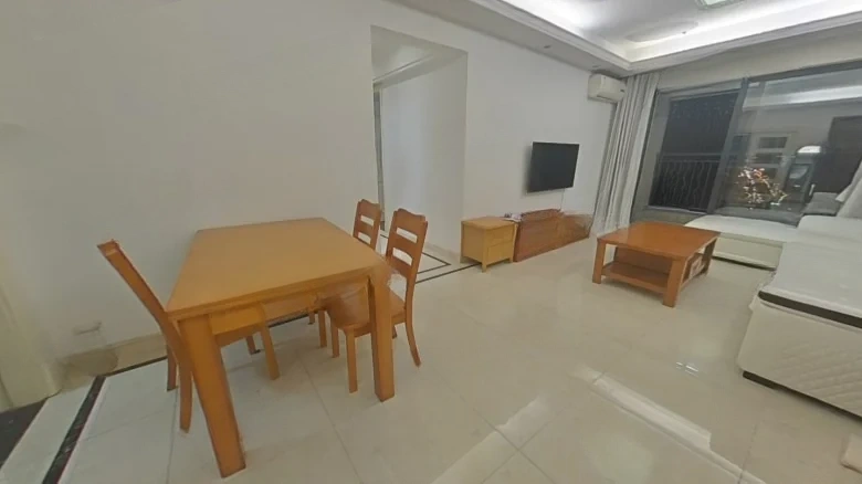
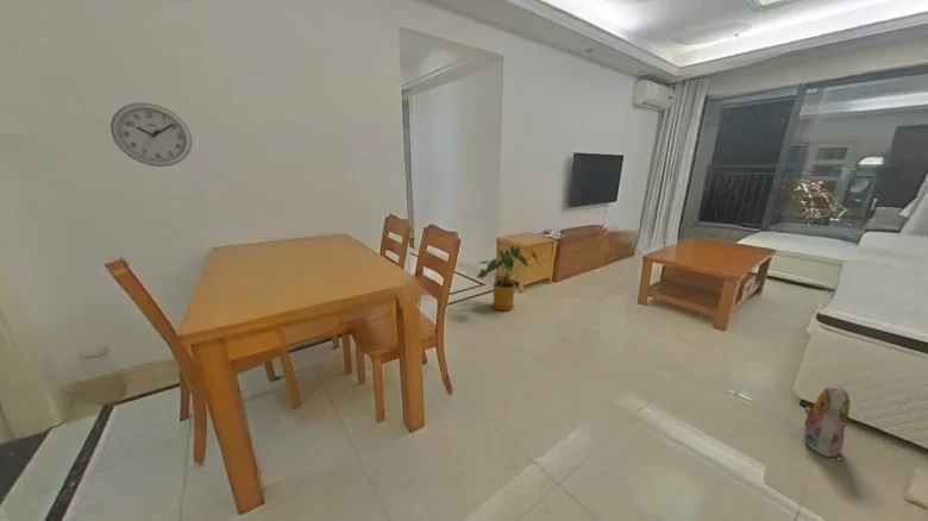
+ wall clock [109,102,193,168]
+ plush toy [803,382,851,458]
+ house plant [475,245,540,312]
